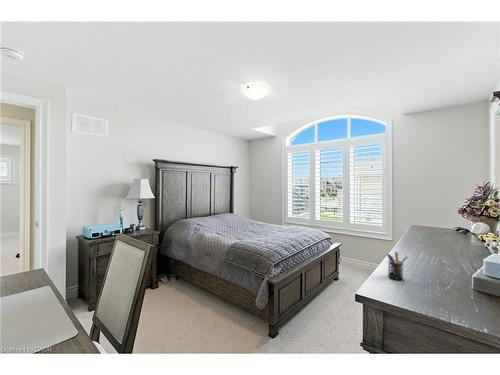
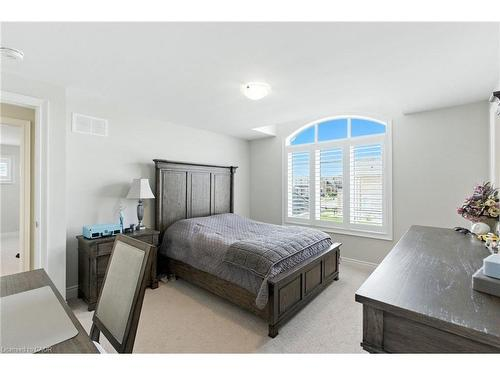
- pen holder [386,251,409,281]
